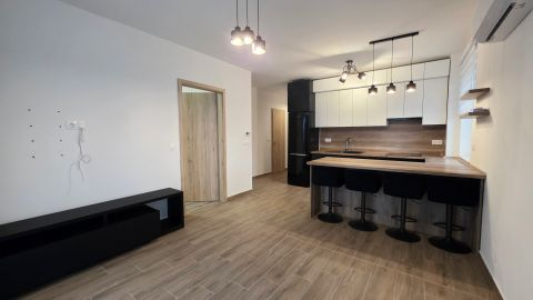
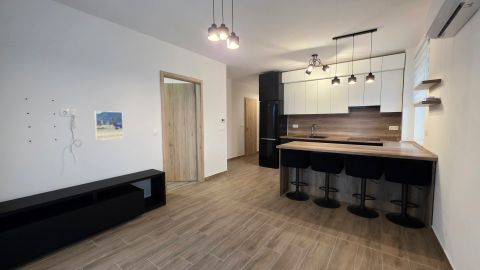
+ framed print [93,110,124,141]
